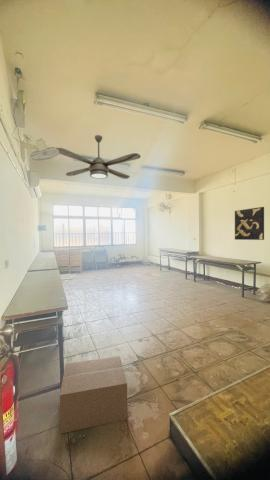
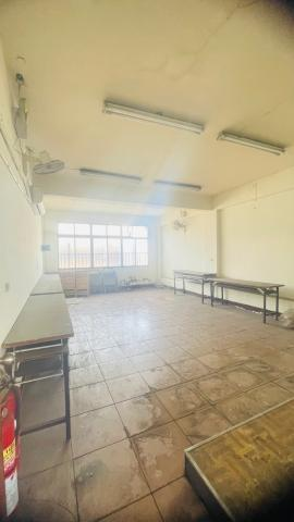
- cardboard box [59,355,128,435]
- ceiling fan [55,134,142,180]
- wall art [234,206,265,241]
